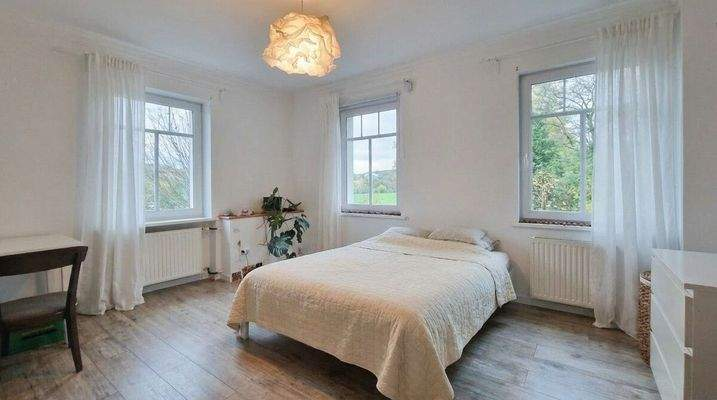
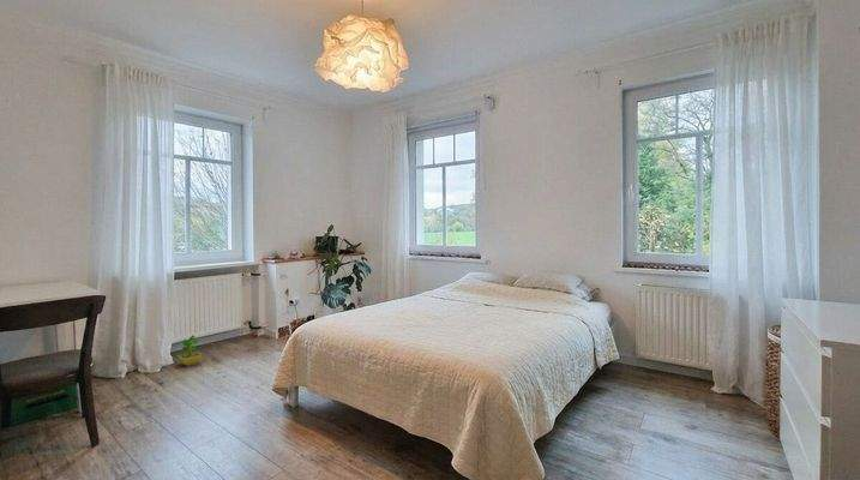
+ decorative plant [178,334,204,367]
